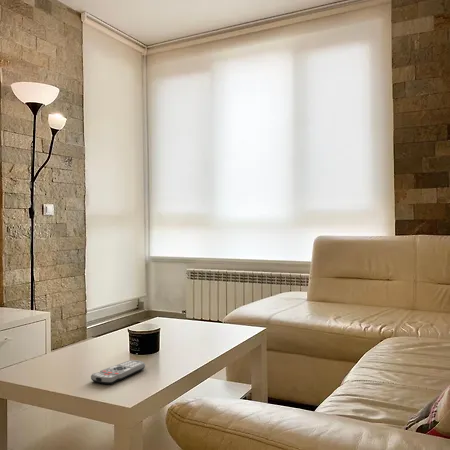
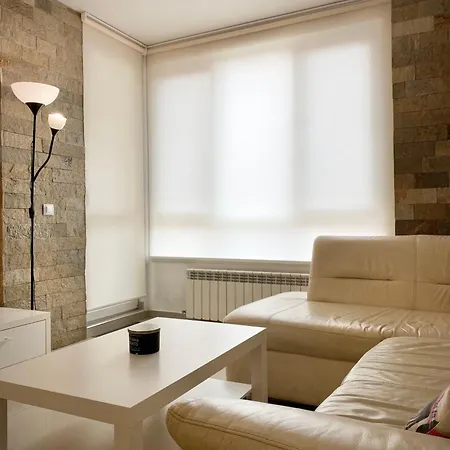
- remote control [90,359,146,385]
